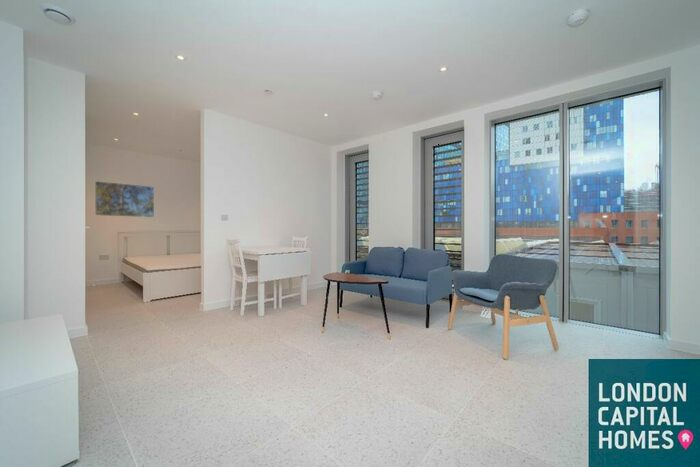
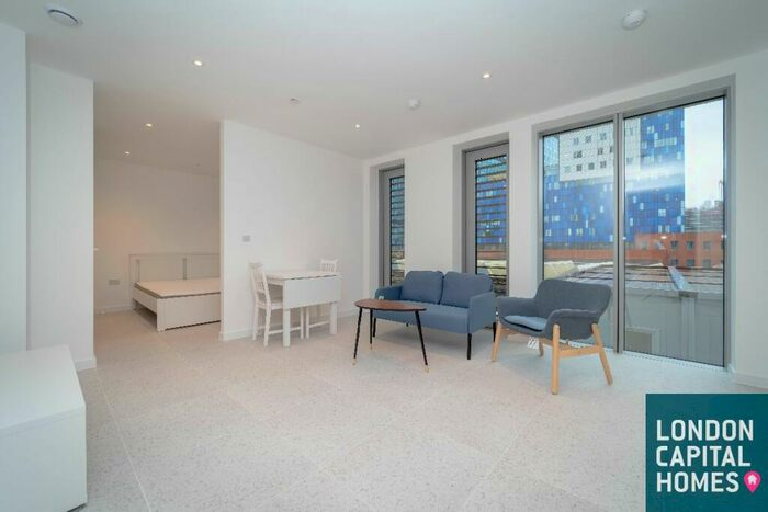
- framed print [94,180,155,218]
